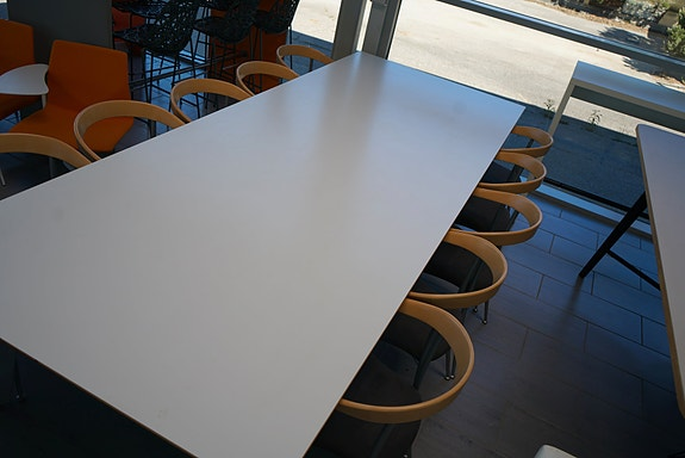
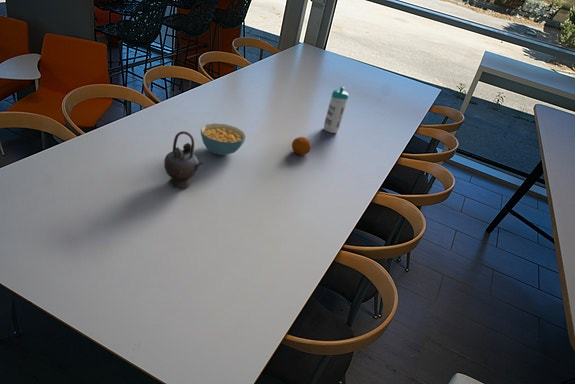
+ teapot [163,130,205,189]
+ water bottle [323,86,349,134]
+ fruit [291,136,312,156]
+ cereal bowl [200,122,247,156]
